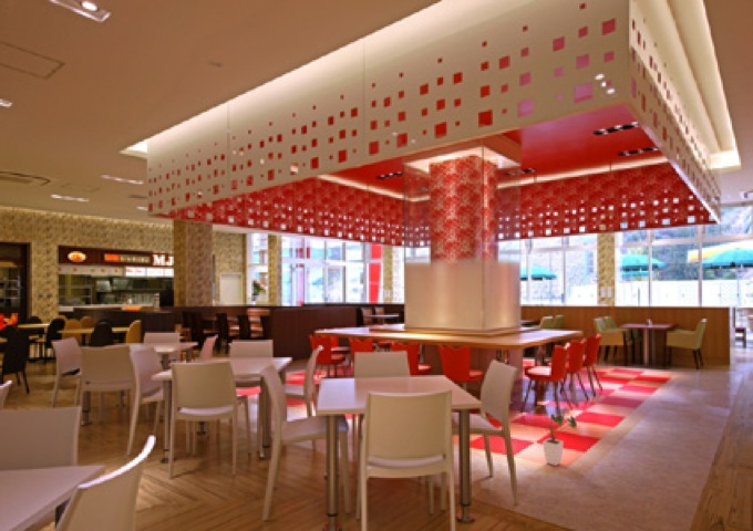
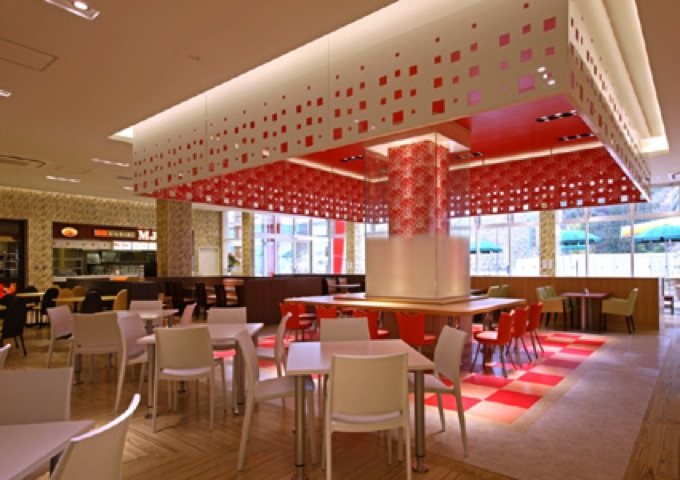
- house plant [528,404,578,467]
